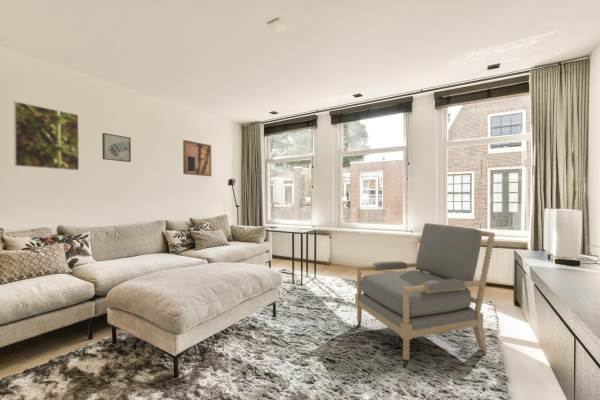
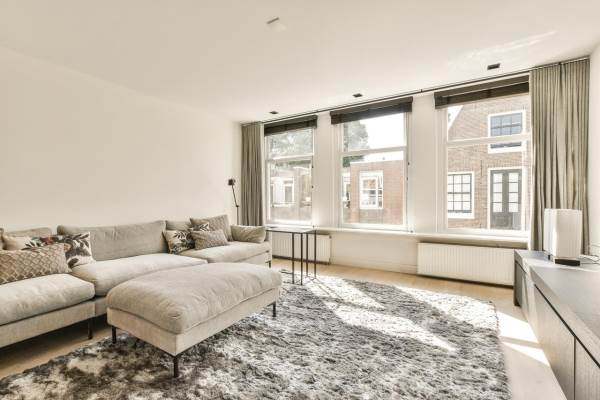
- wall art [182,139,212,177]
- wall art [101,132,132,163]
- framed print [13,100,80,171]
- armchair [354,222,496,368]
